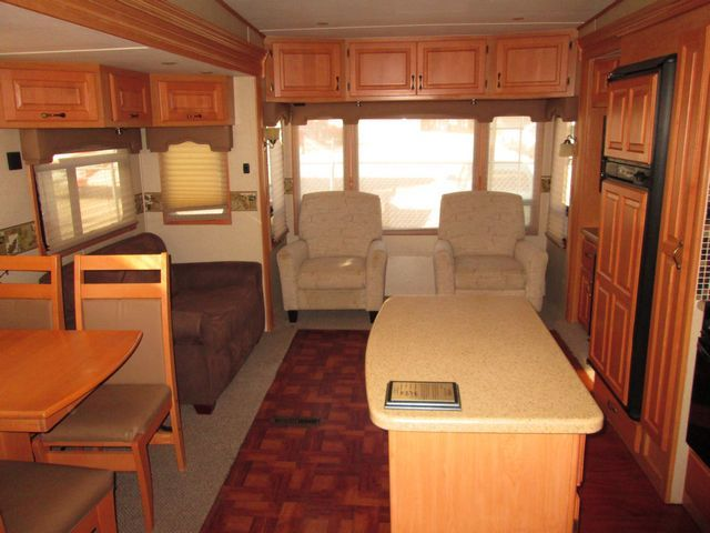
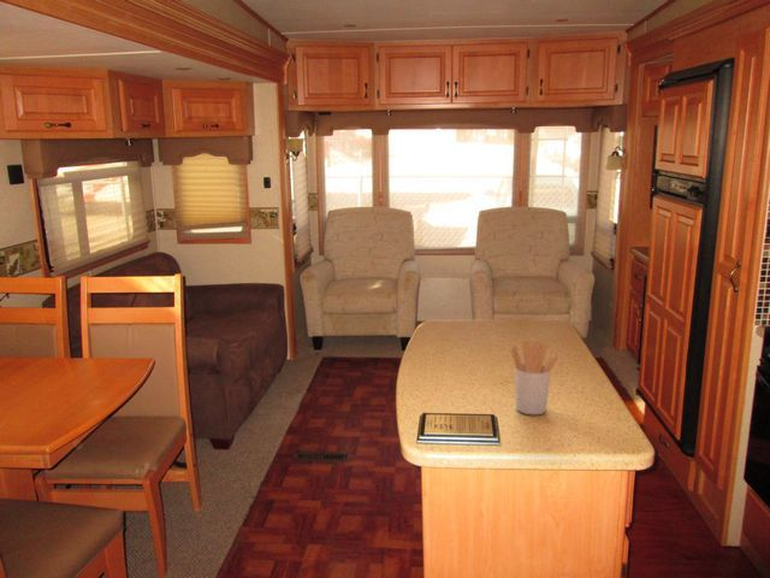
+ utensil holder [510,338,561,415]
